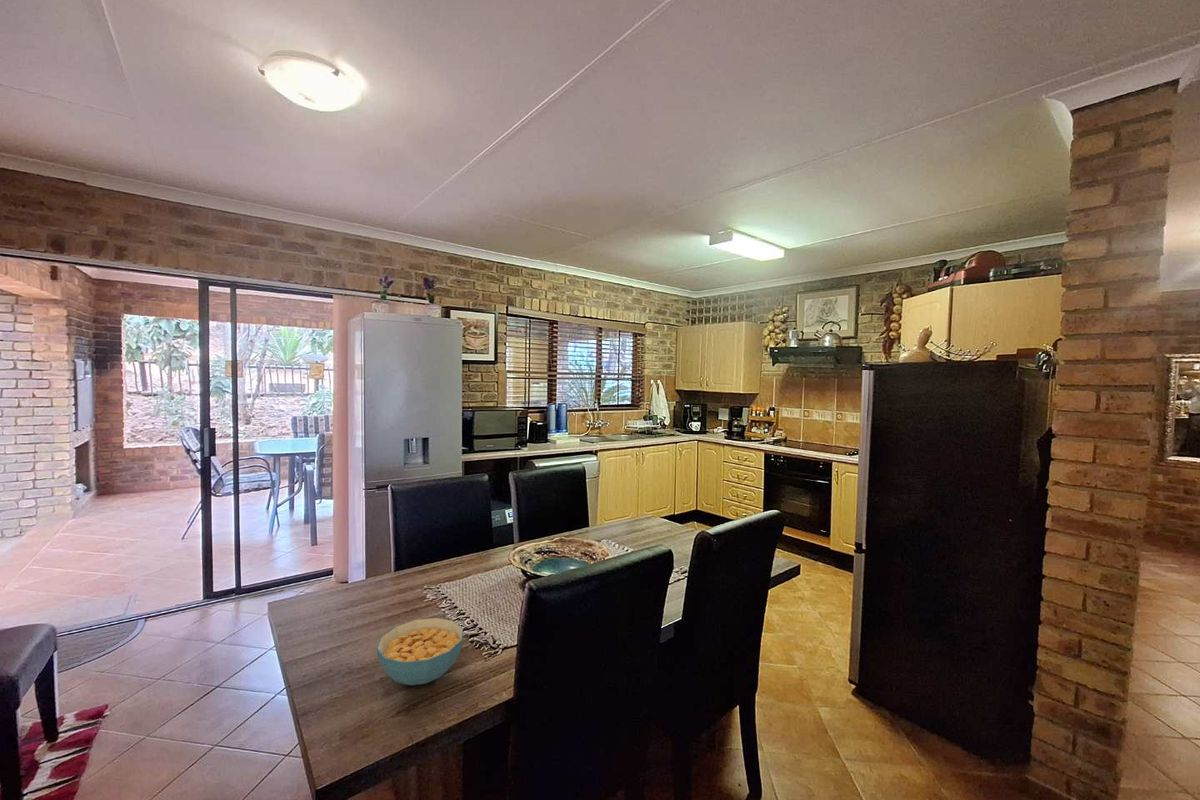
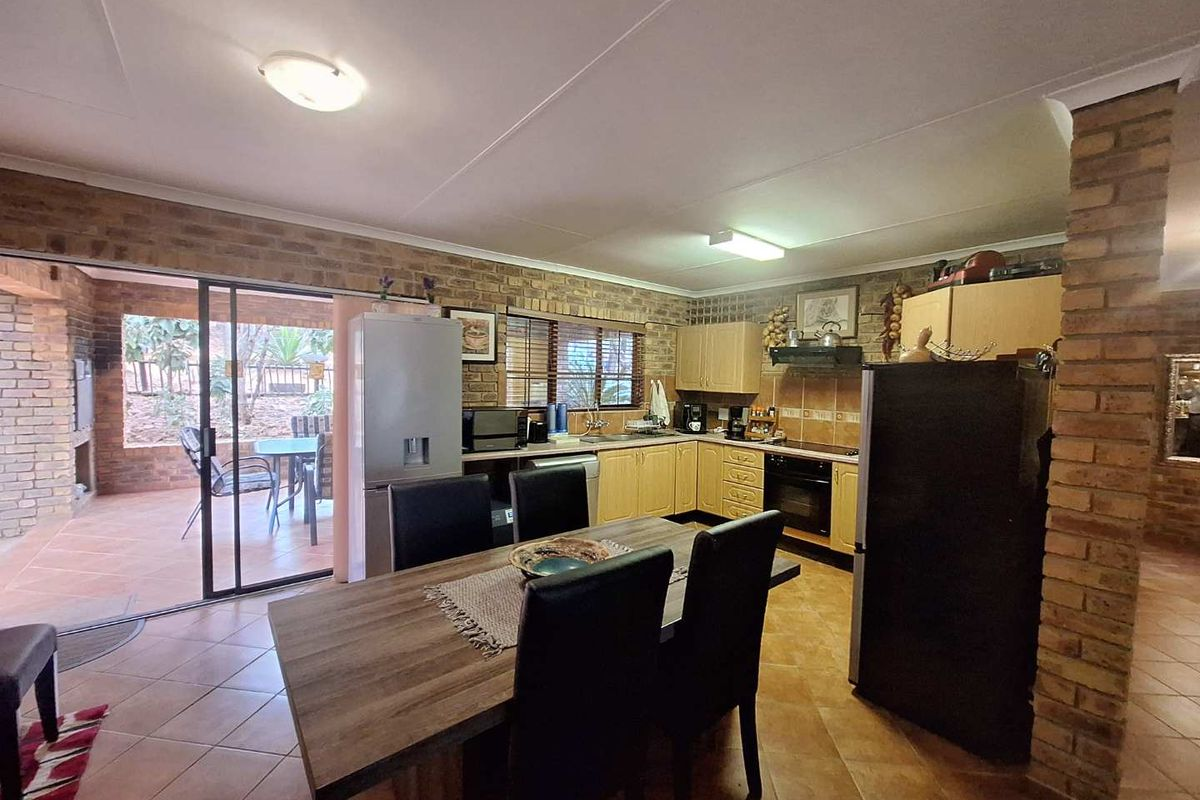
- cereal bowl [376,617,464,686]
